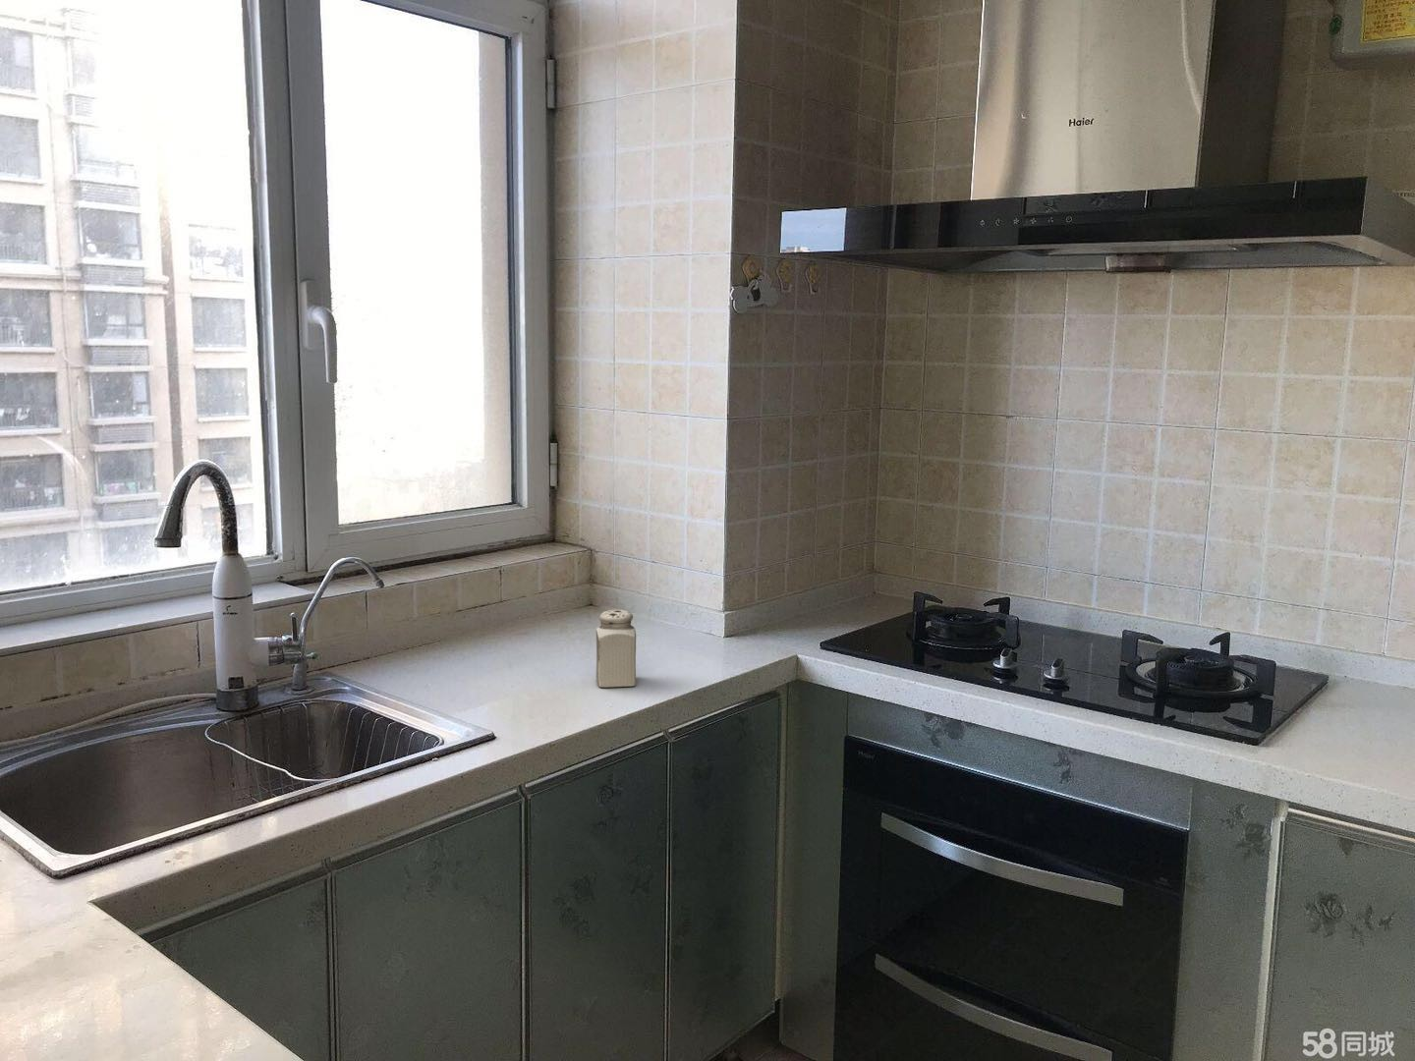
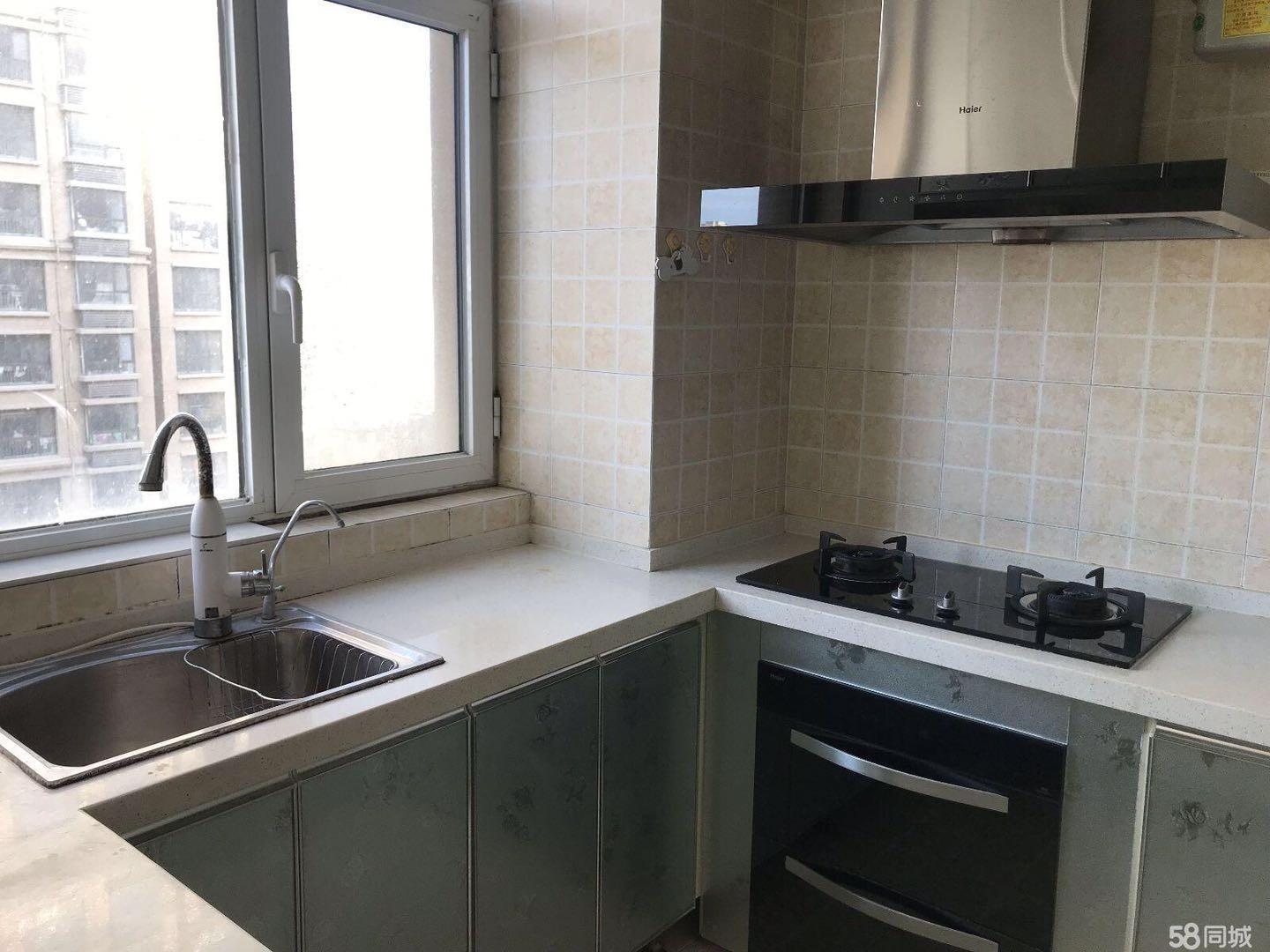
- salt shaker [595,610,636,688]
